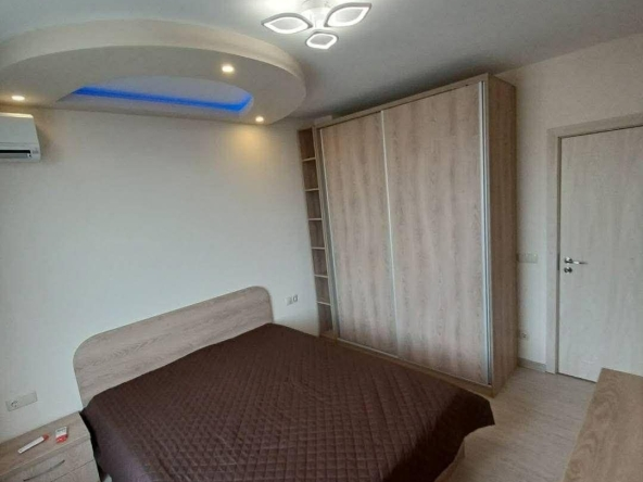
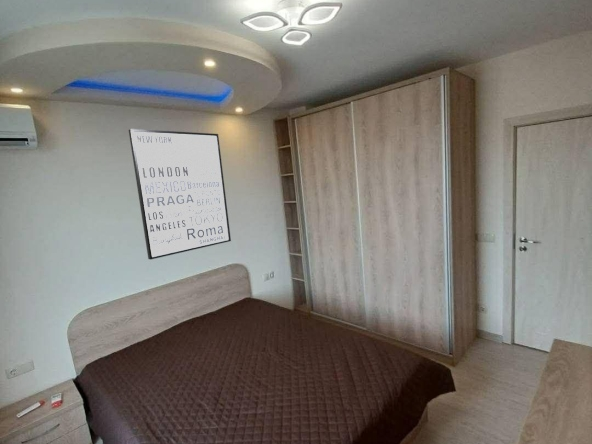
+ wall art [128,128,232,260]
